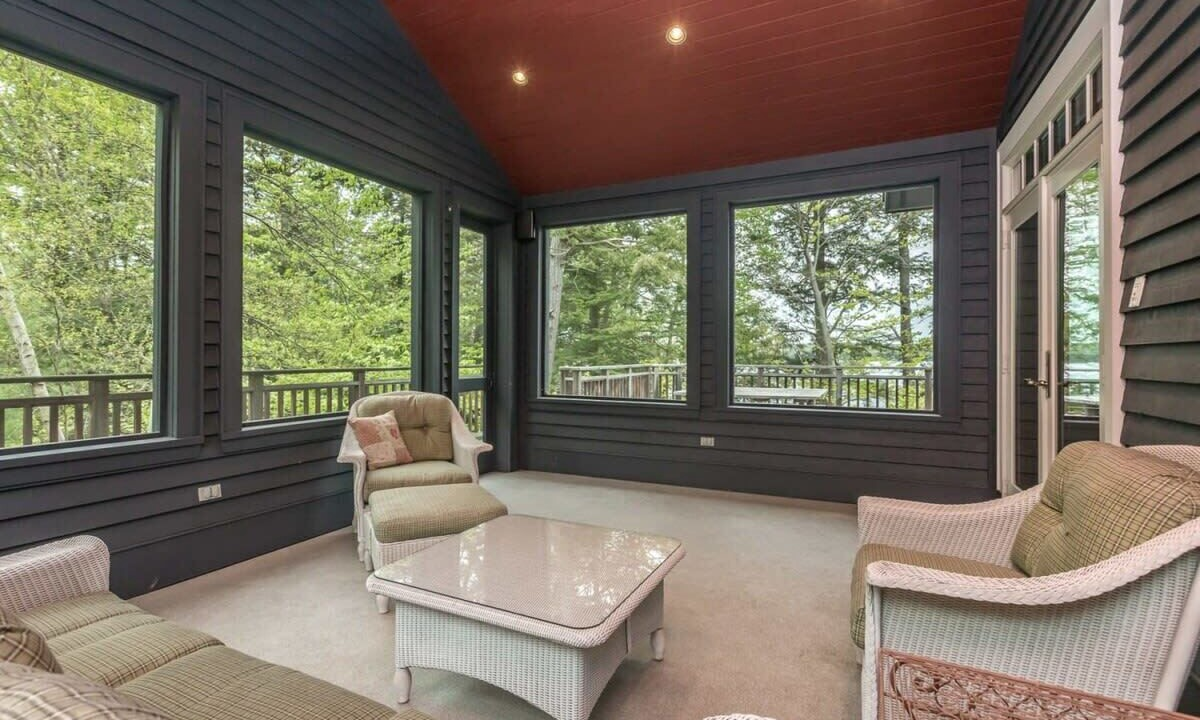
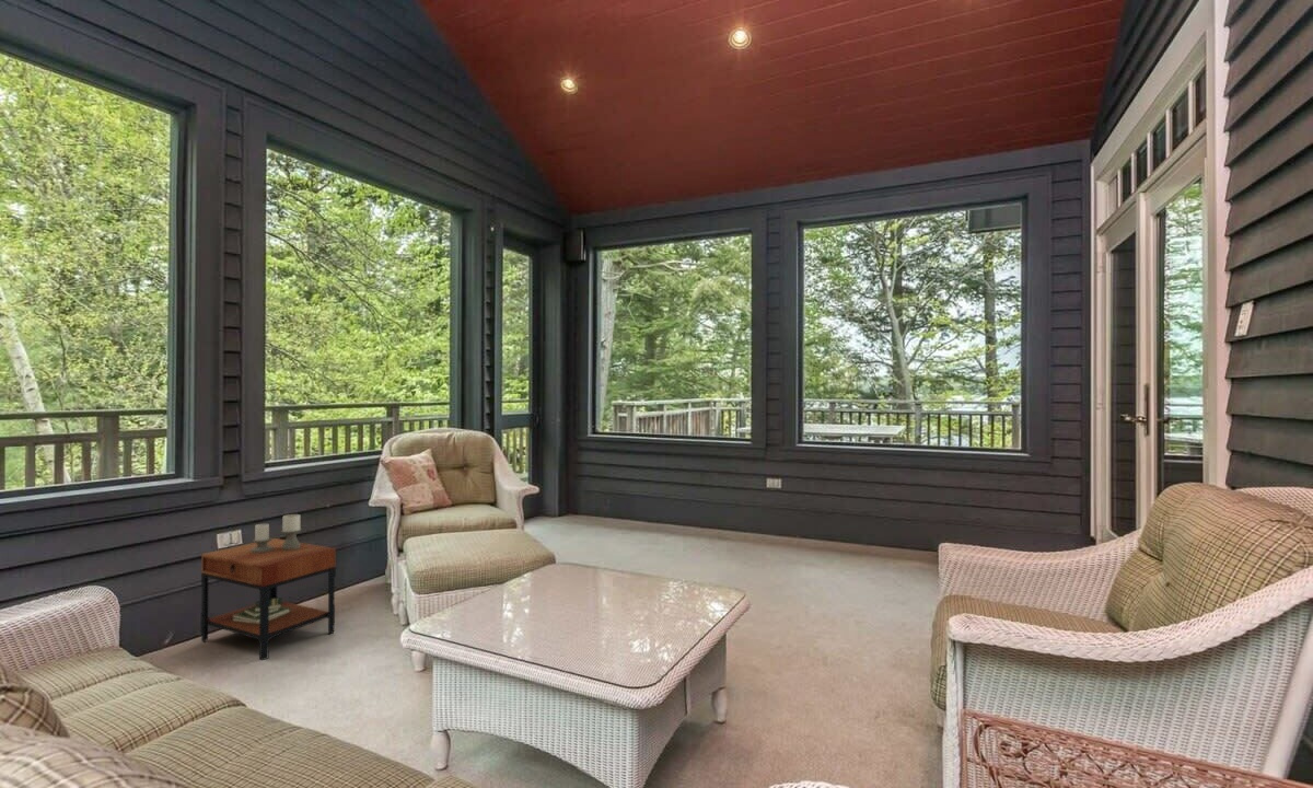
+ side table [200,513,337,661]
